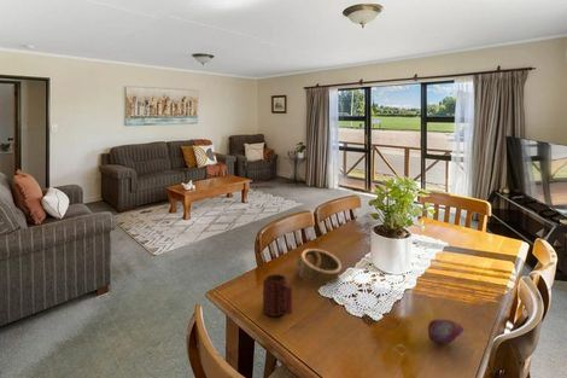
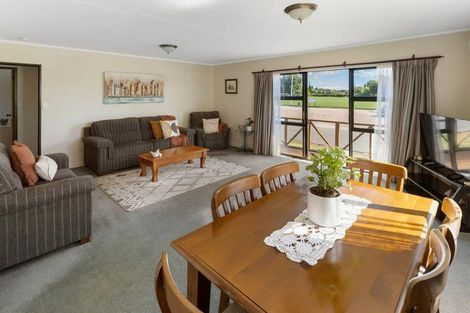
- mug [262,273,293,318]
- apple [427,318,464,345]
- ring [297,248,343,285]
